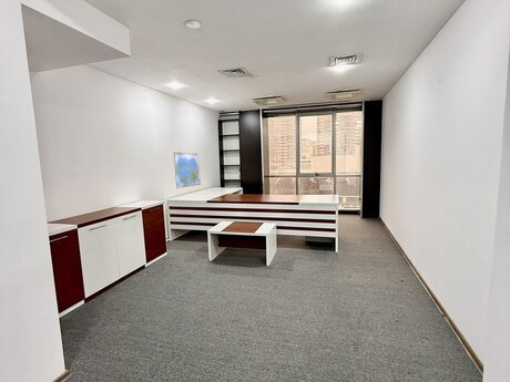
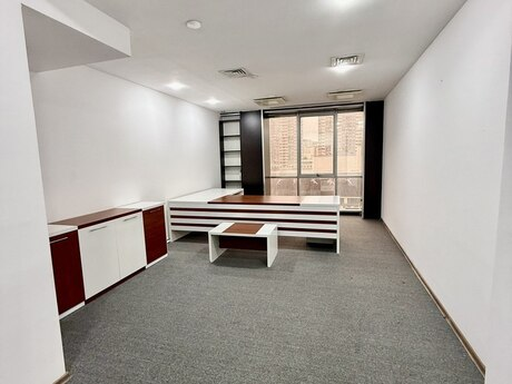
- world map [173,152,202,189]
